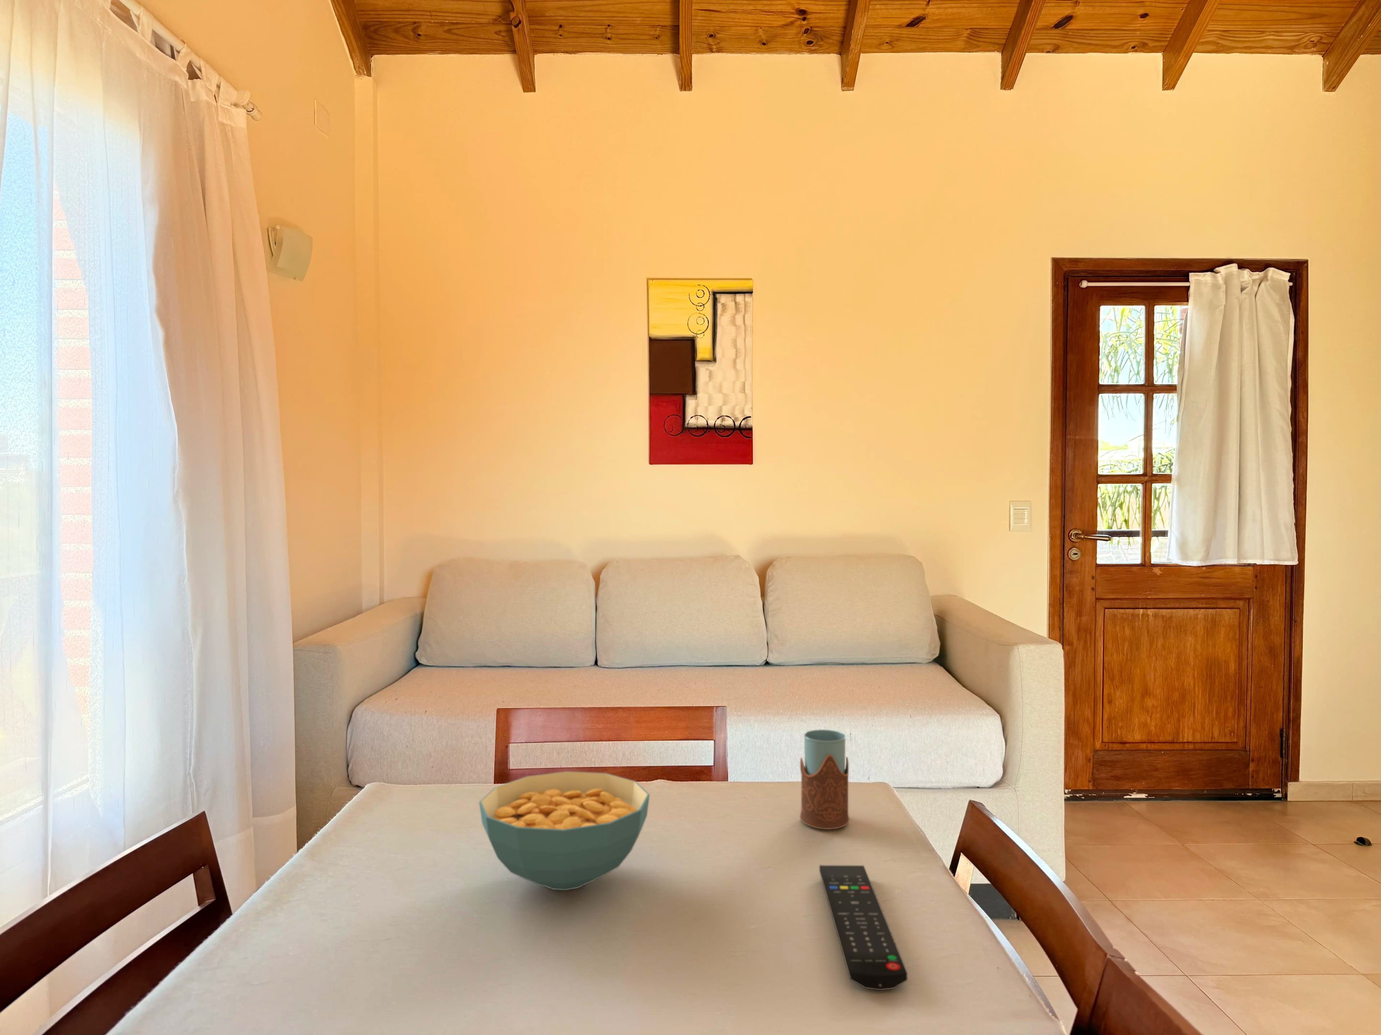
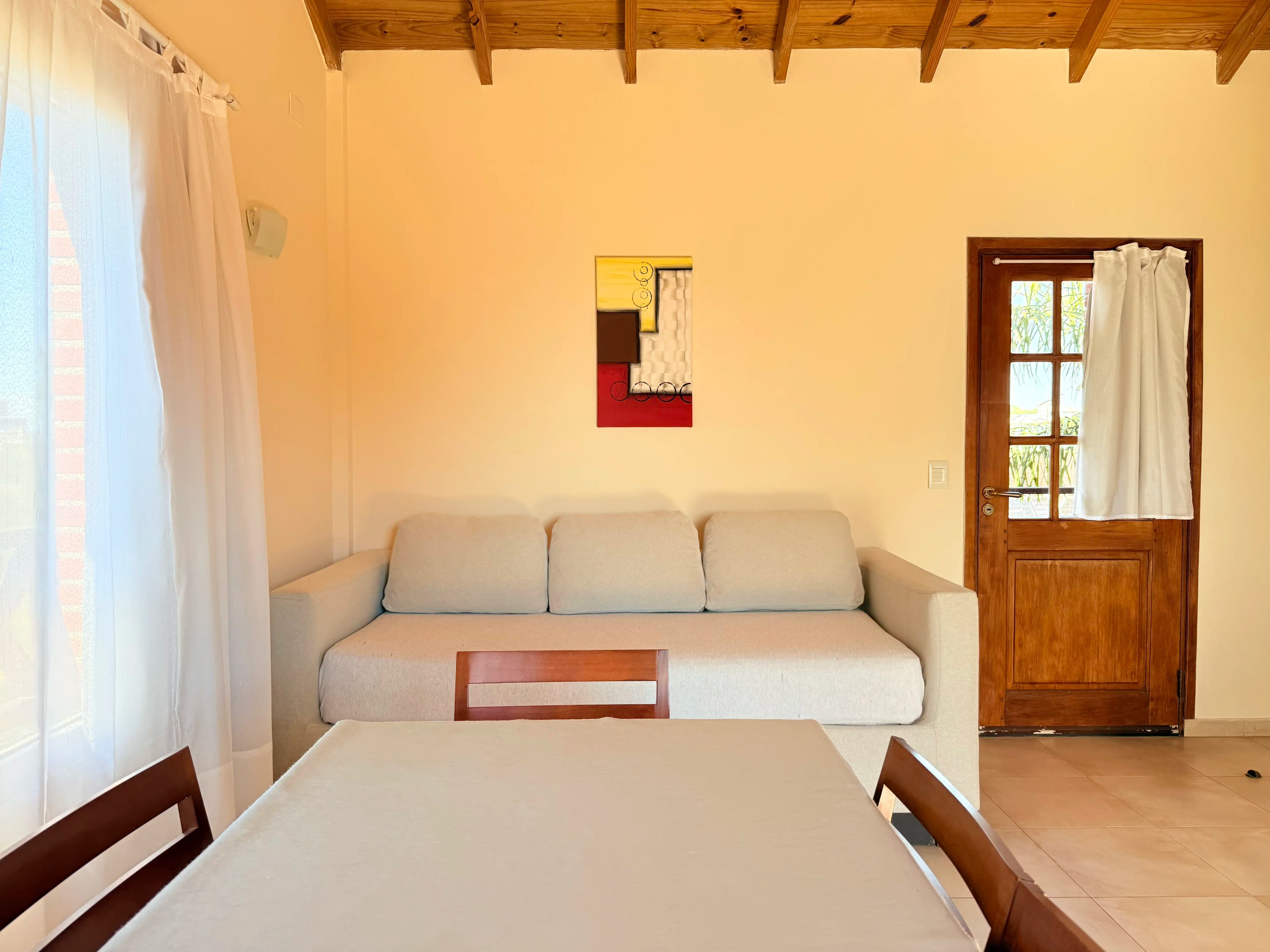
- cereal bowl [478,771,650,890]
- drinking glass [800,730,850,830]
- remote control [819,864,908,990]
